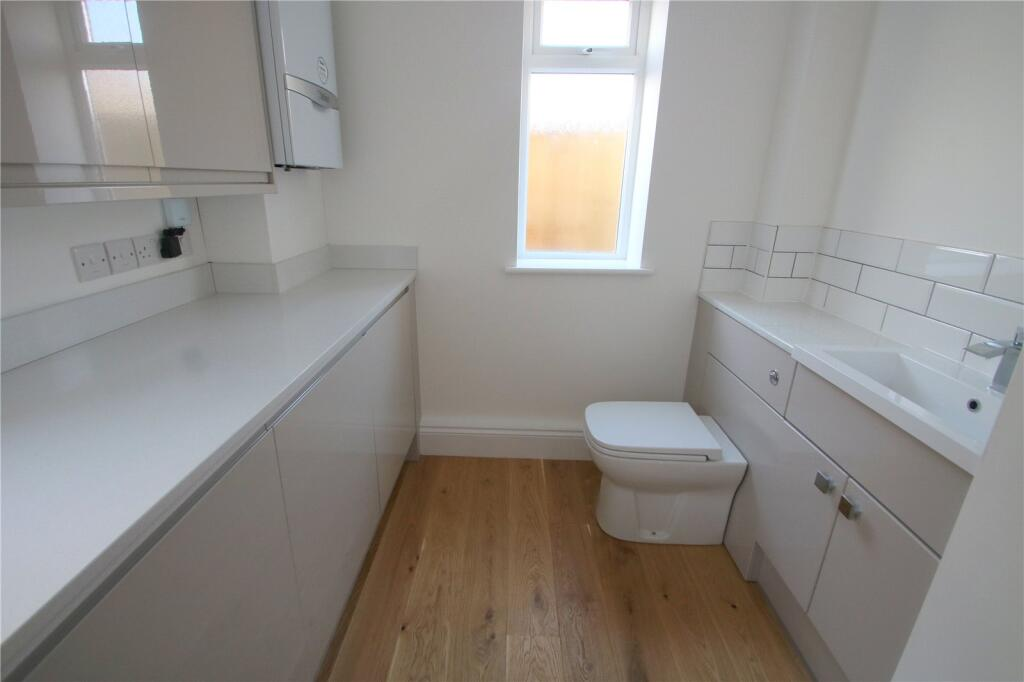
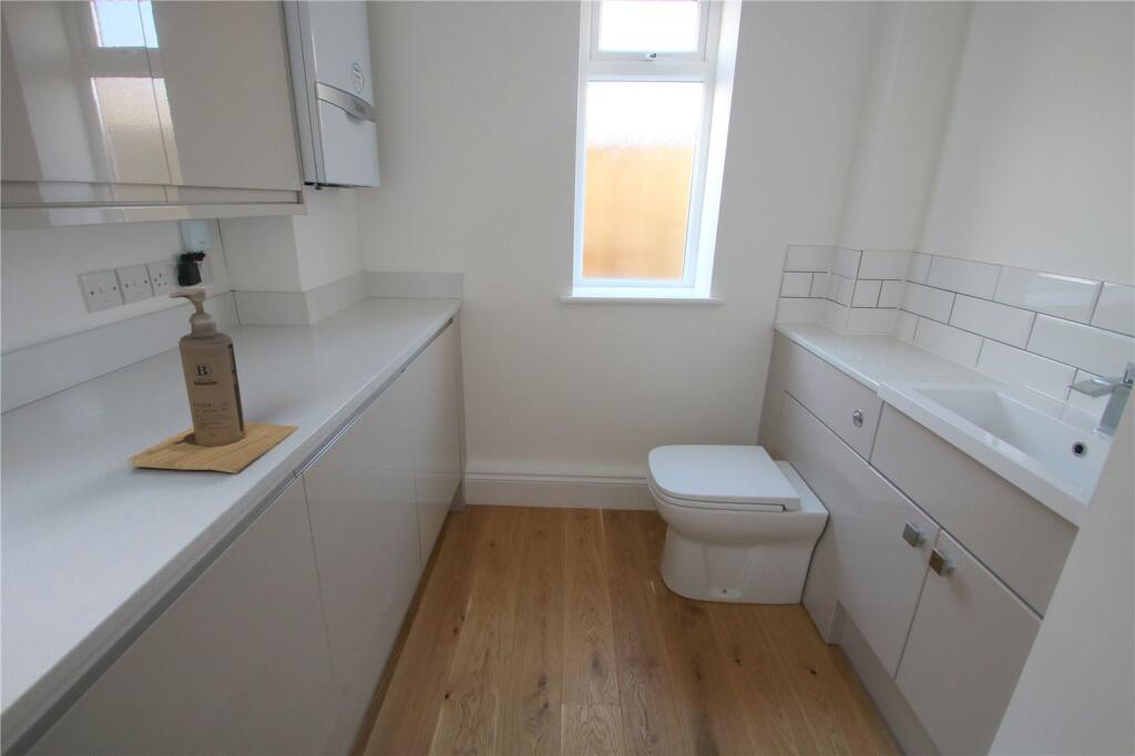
+ soap dispenser [126,287,300,474]
